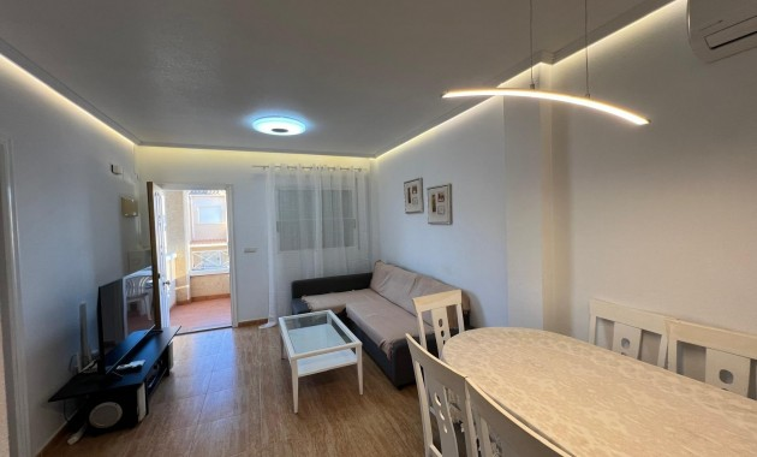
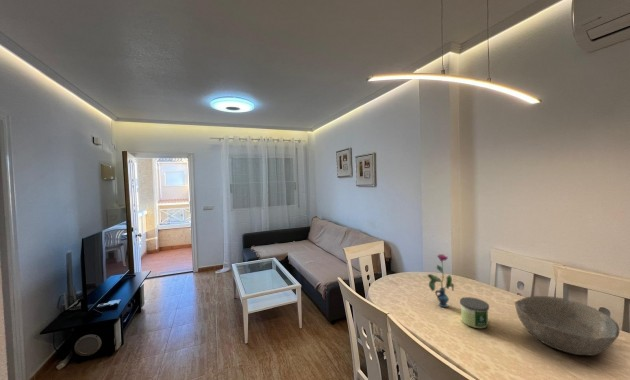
+ vase [426,253,455,308]
+ candle [459,296,490,329]
+ bowl [514,295,620,357]
